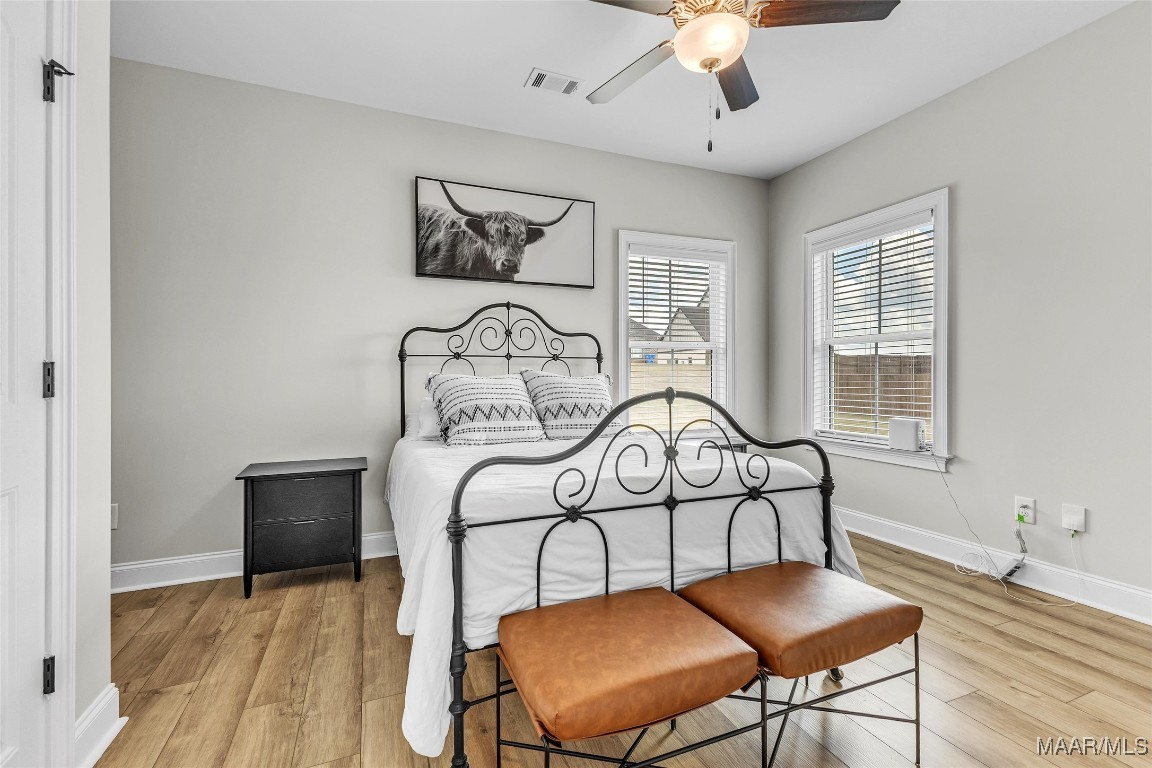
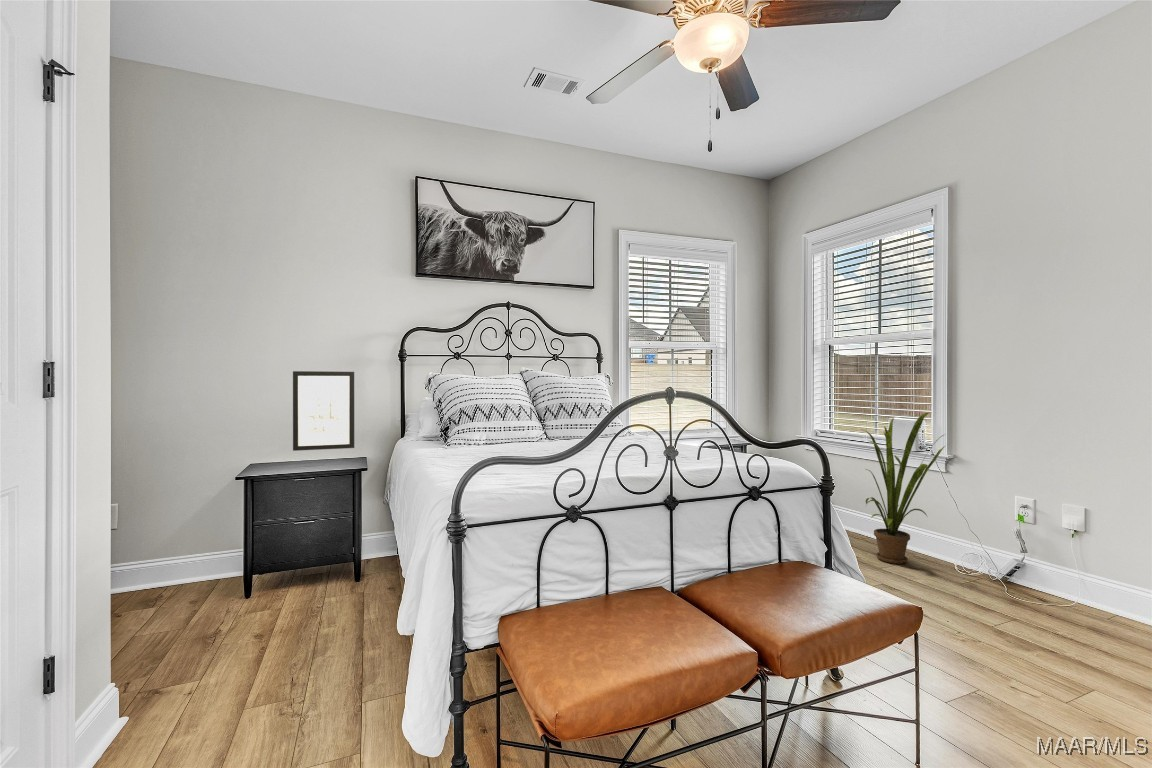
+ wall art [292,370,355,452]
+ house plant [860,411,947,565]
